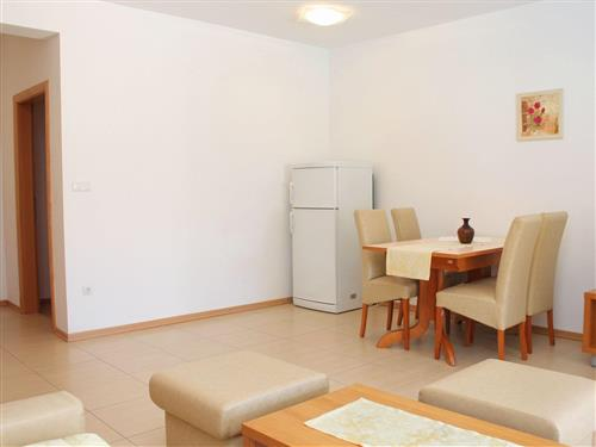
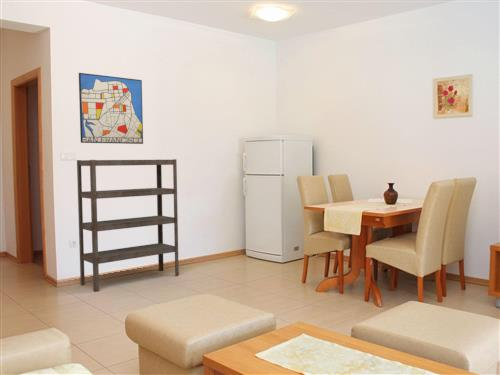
+ wall art [78,72,144,145]
+ shelving unit [76,158,180,292]
